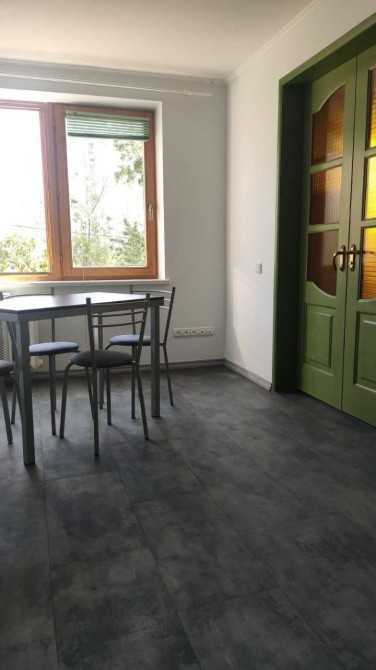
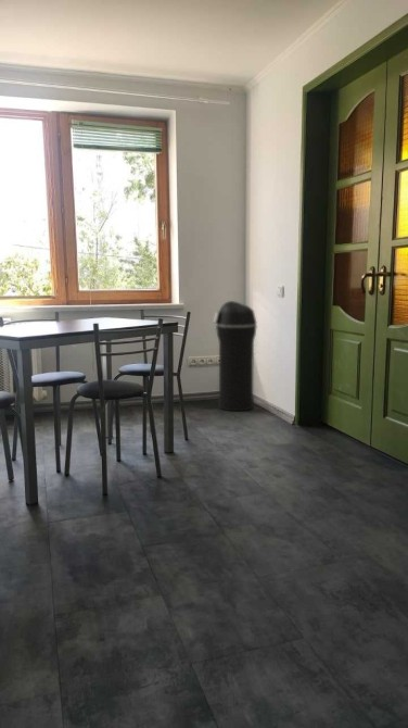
+ trash can [213,300,258,413]
